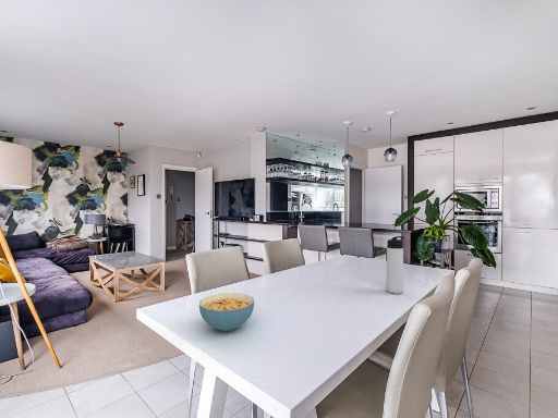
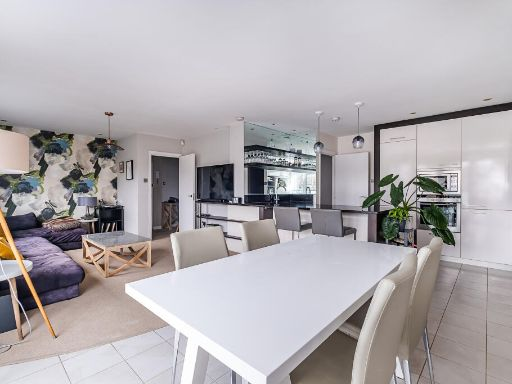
- thermos bottle [385,235,405,295]
- cereal bowl [198,292,255,332]
